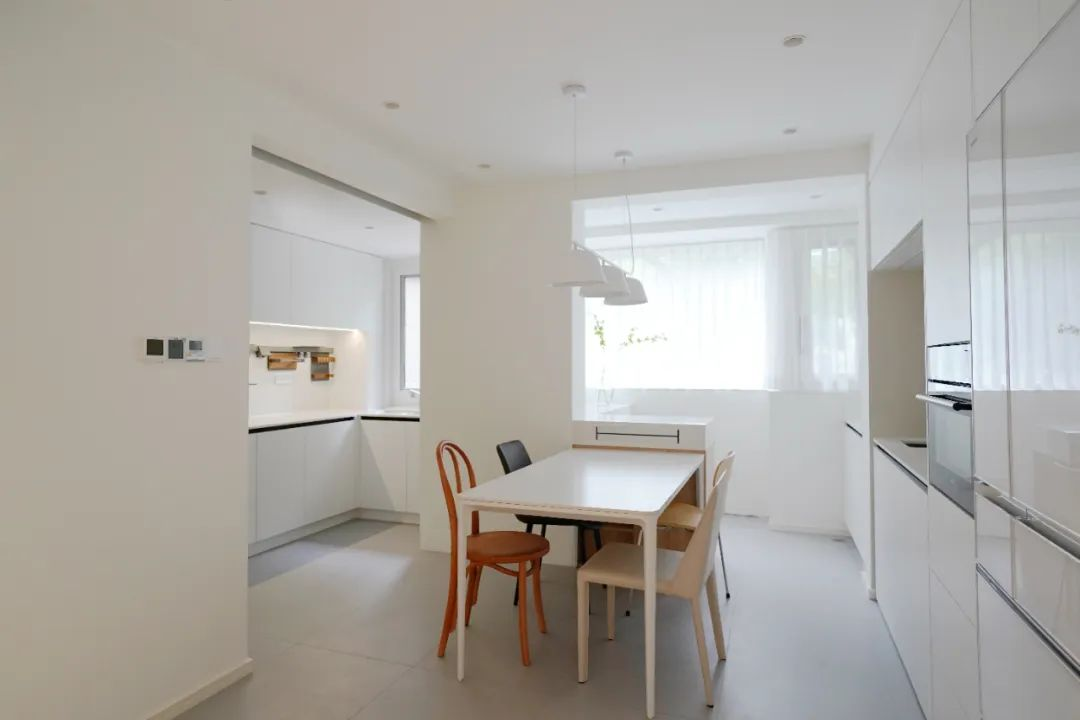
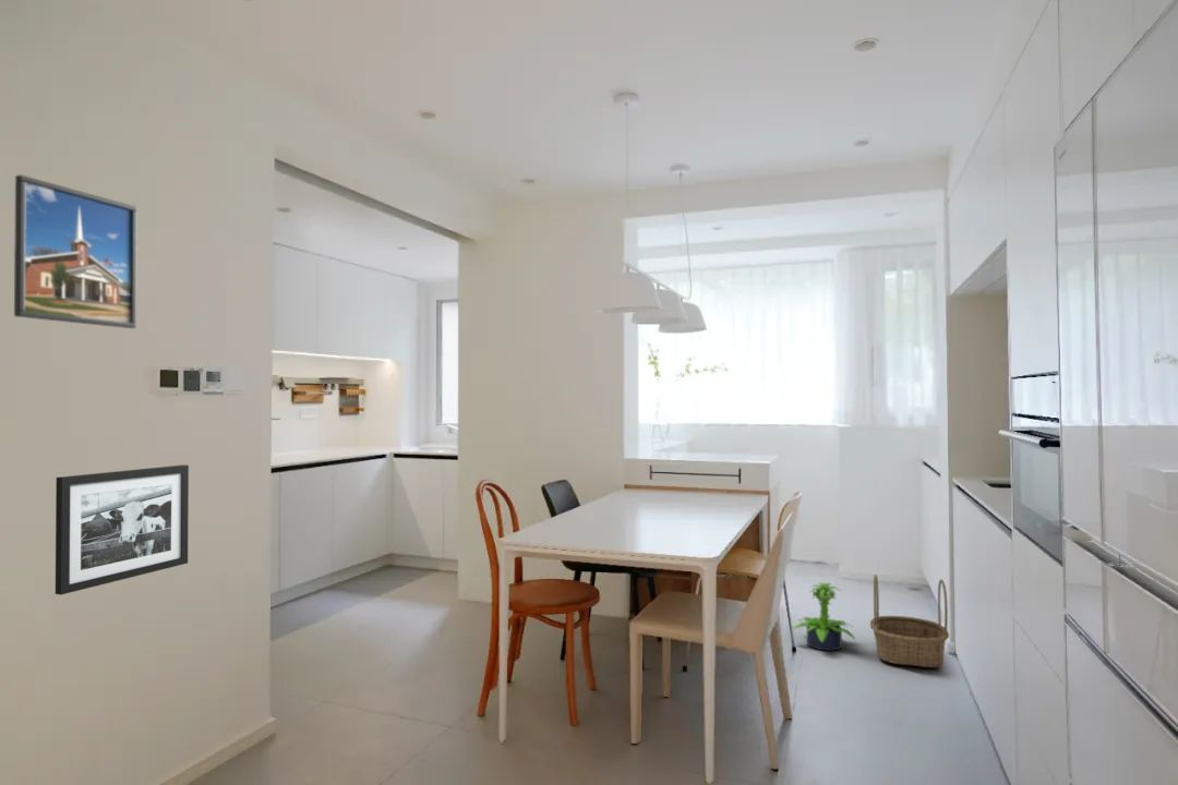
+ basket [869,573,950,668]
+ potted plant [791,582,856,652]
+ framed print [13,173,139,329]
+ picture frame [55,463,190,596]
